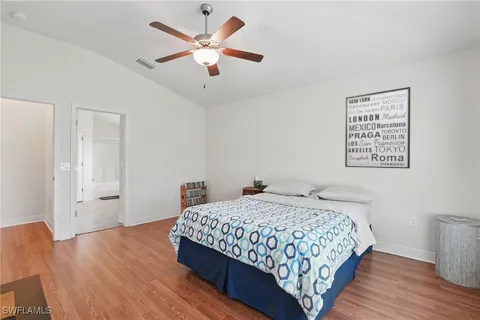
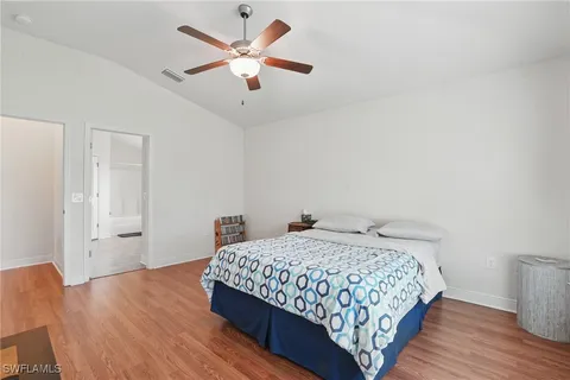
- wall art [344,86,411,169]
